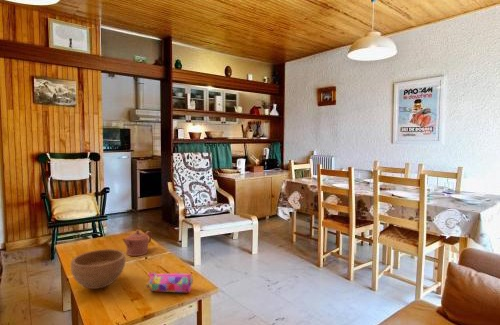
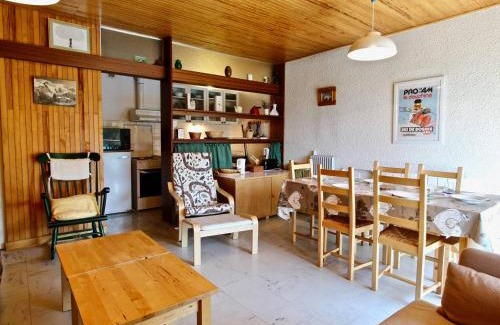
- pencil case [146,271,194,294]
- bowl [70,248,126,290]
- teapot [121,229,152,257]
